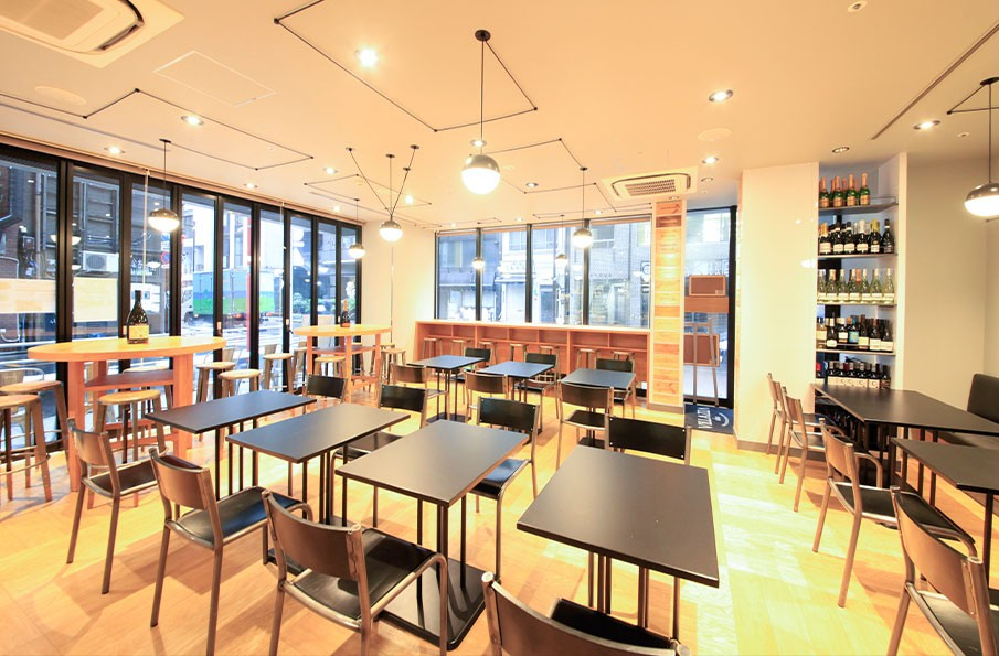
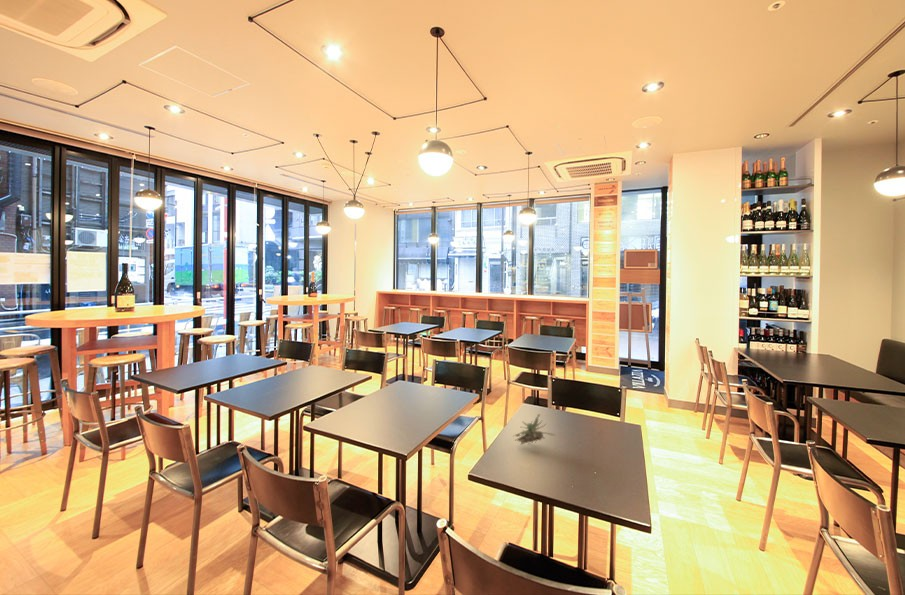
+ succulent plant [511,413,557,446]
